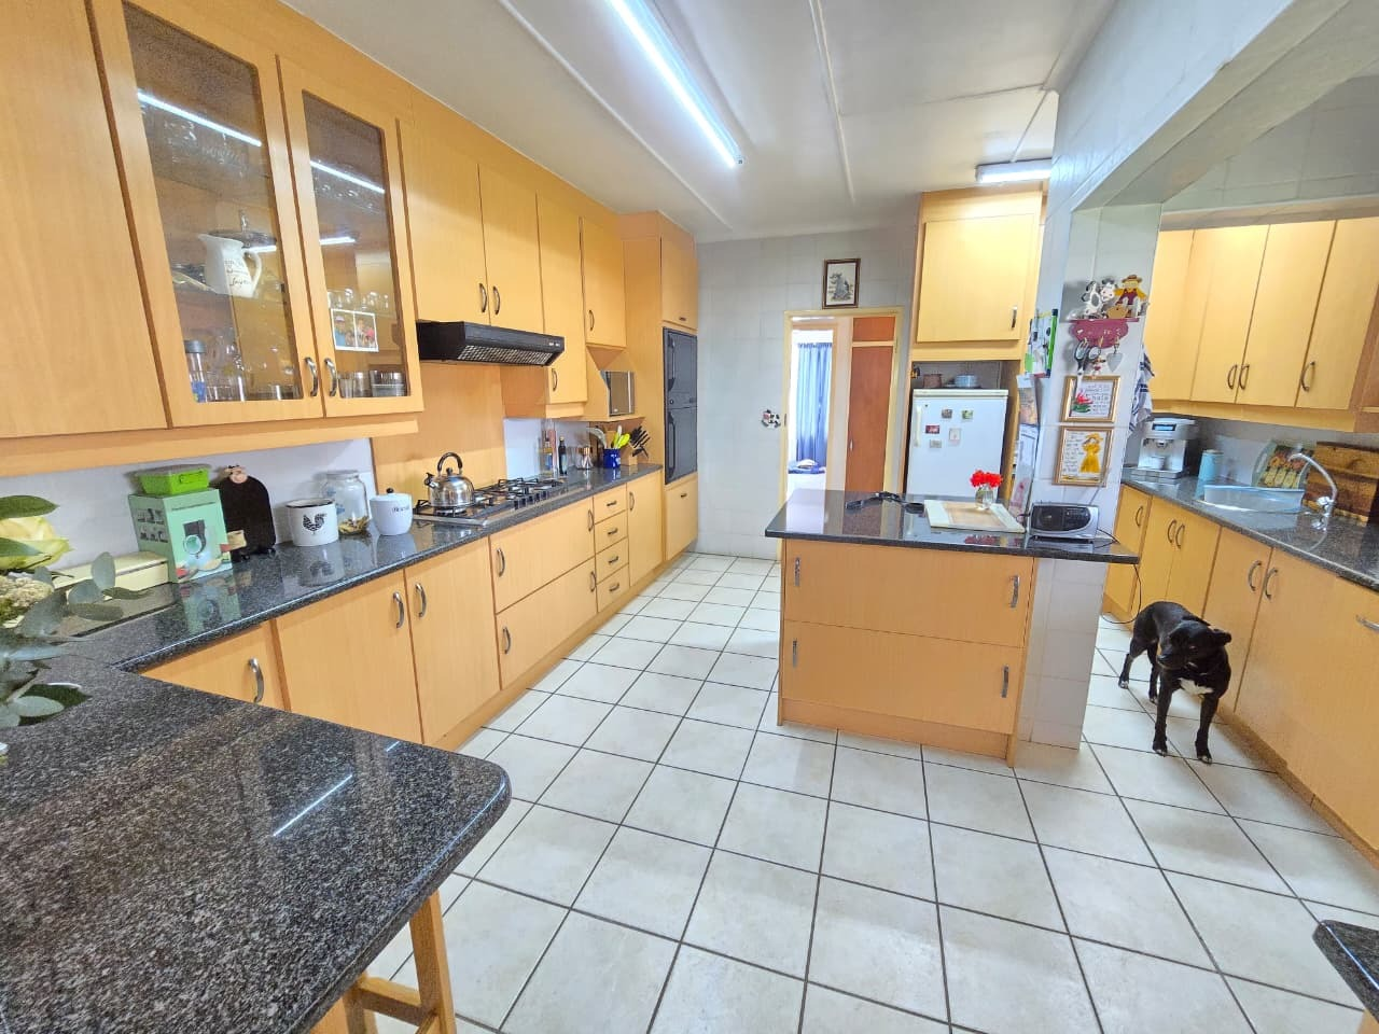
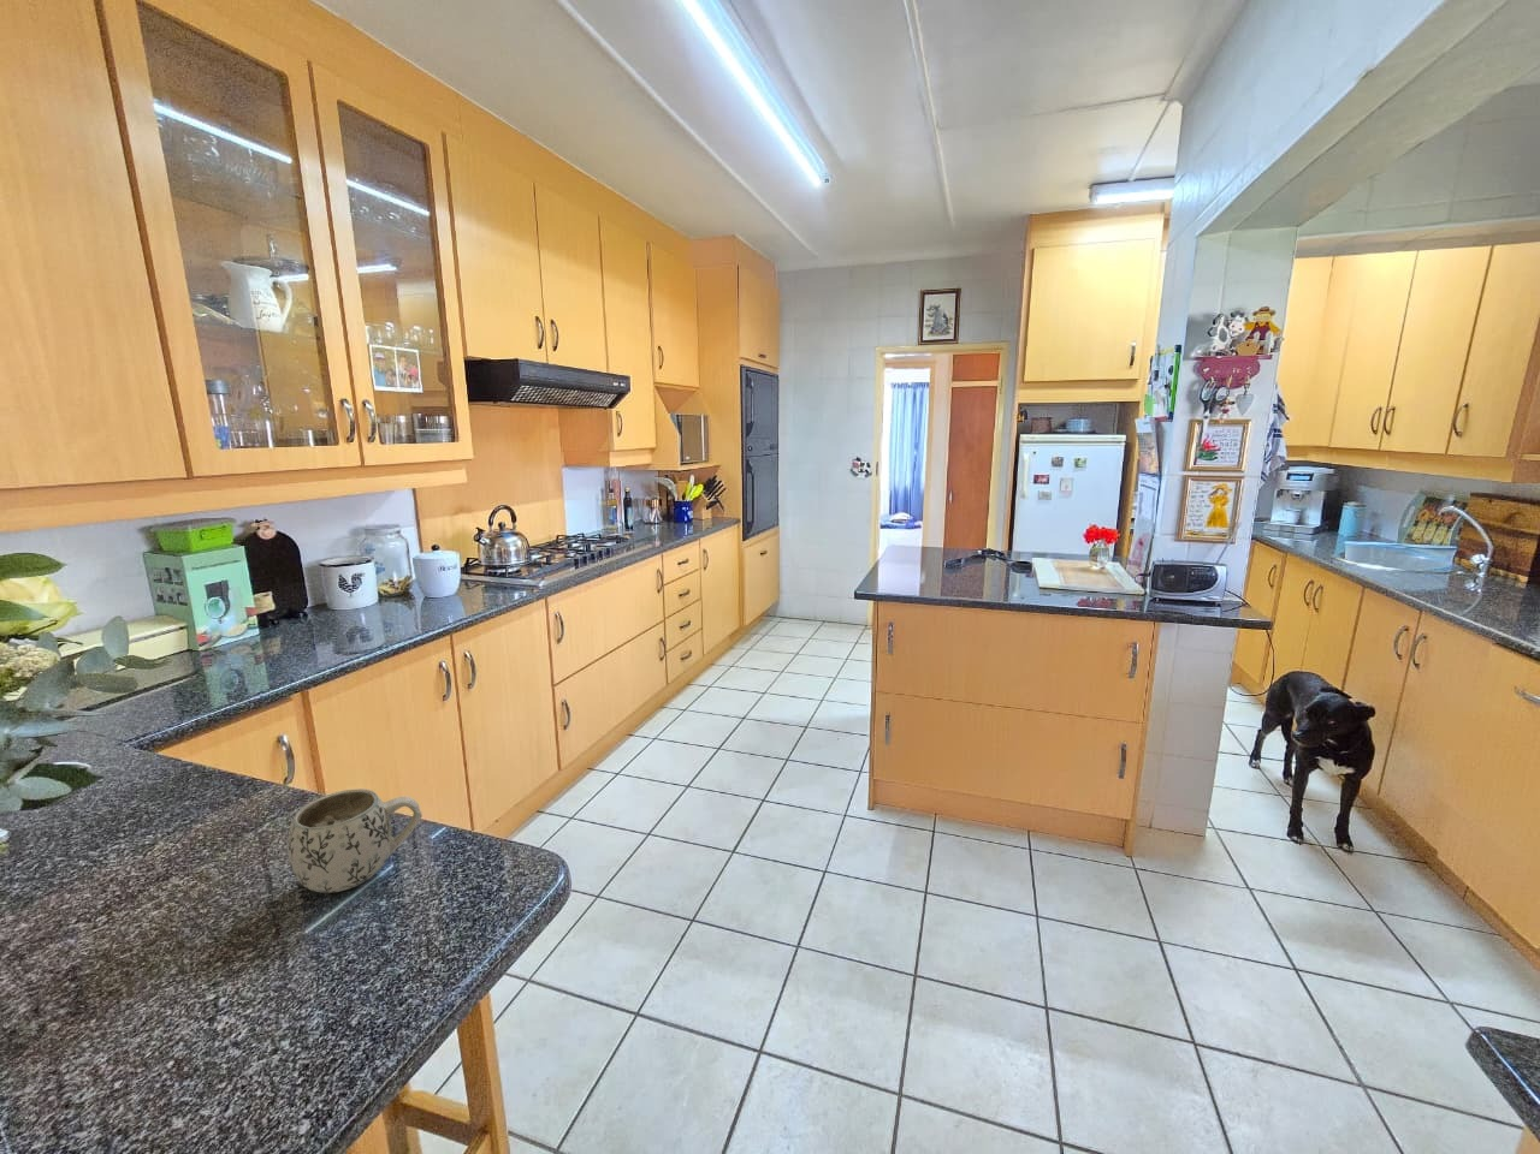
+ mug [286,788,423,895]
